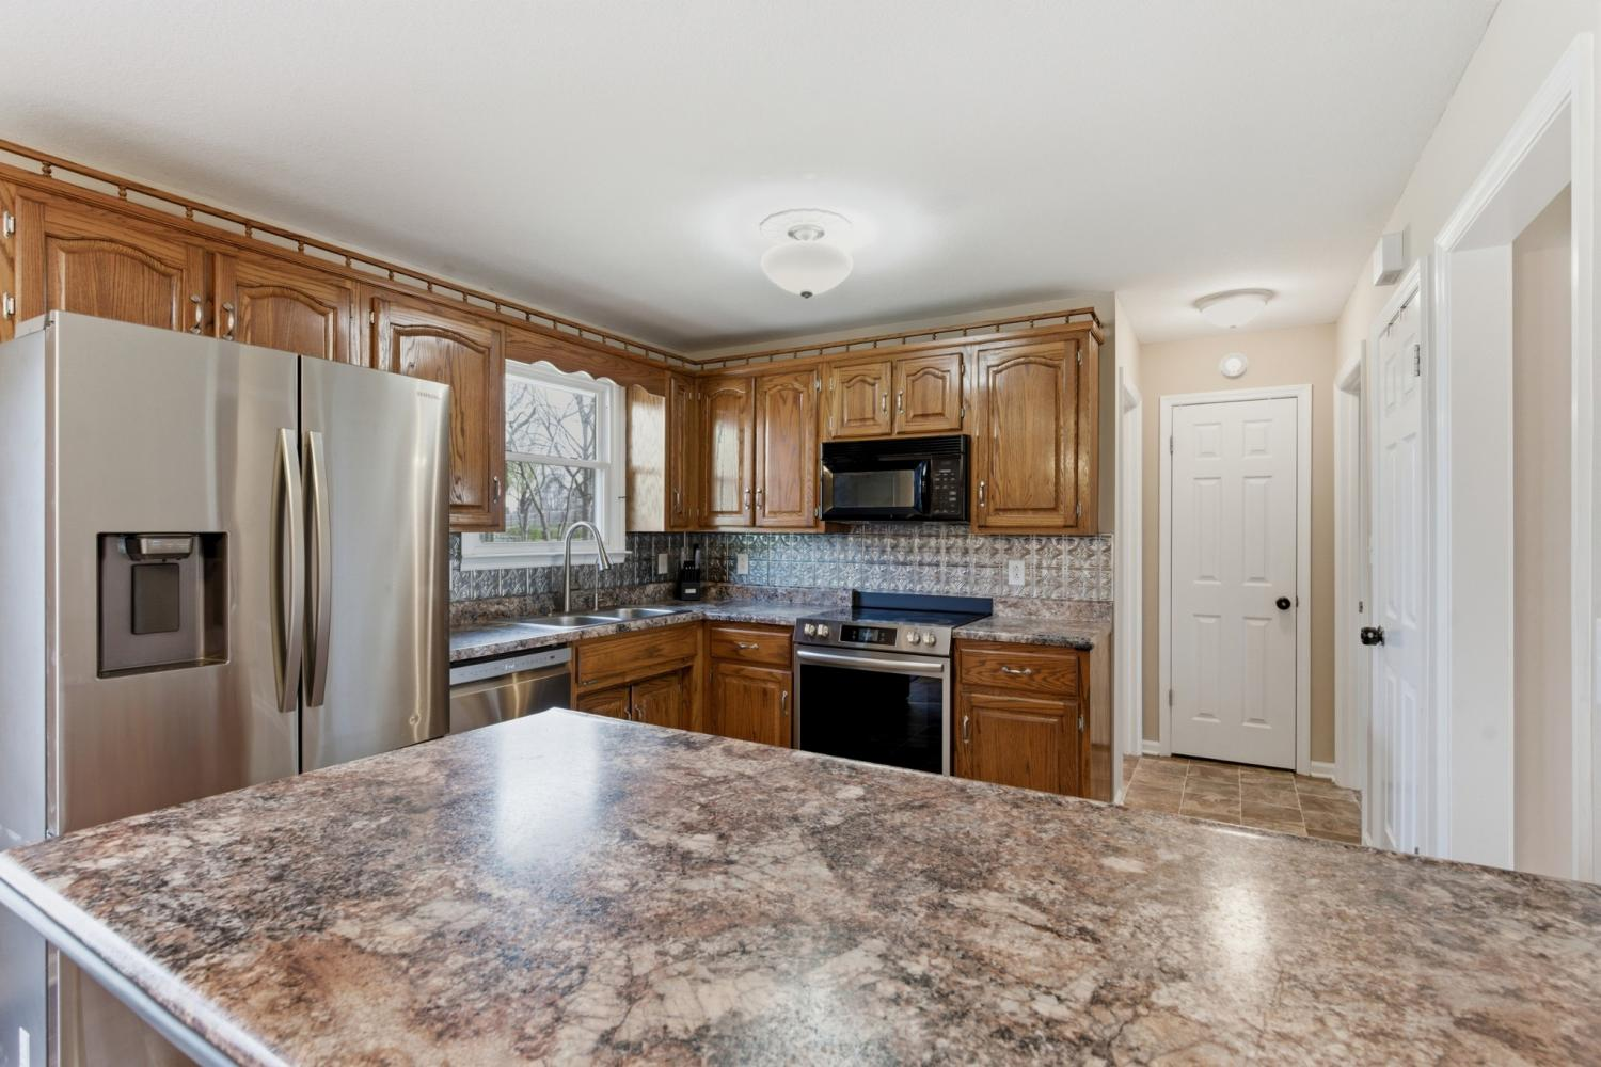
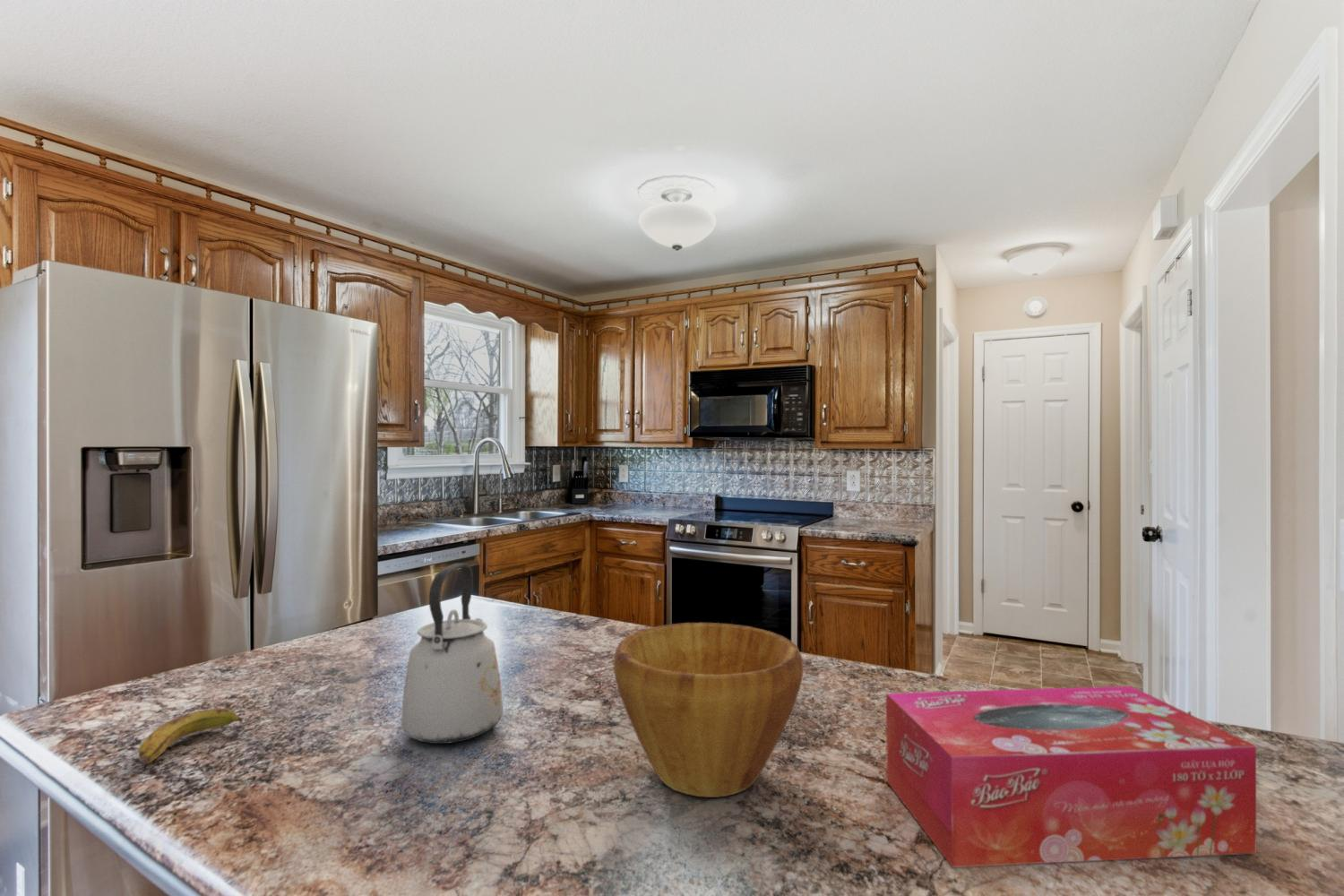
+ kettle [401,563,504,745]
+ tissue box [885,685,1258,868]
+ banana [138,707,244,766]
+ bowl [613,622,804,798]
